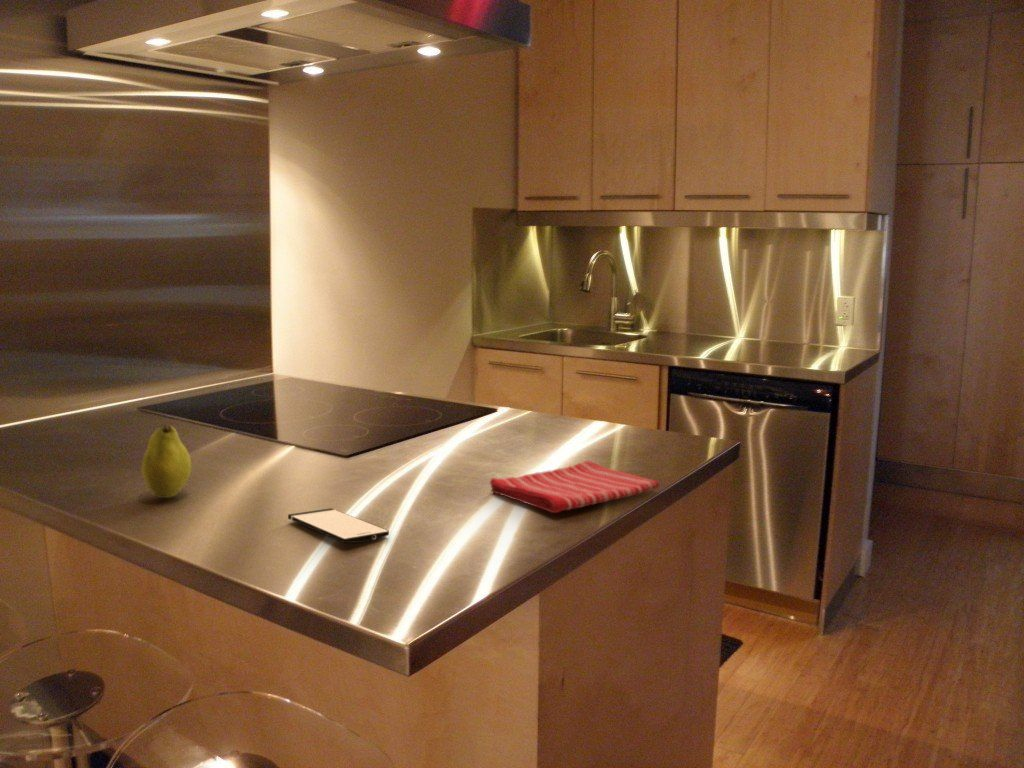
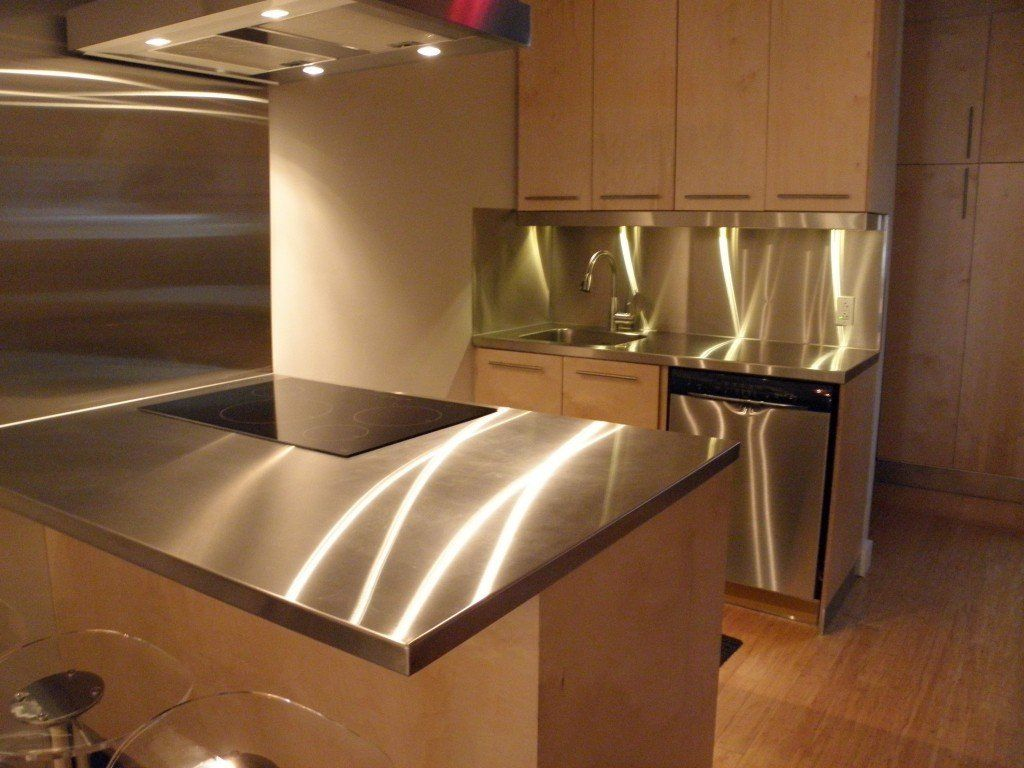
- dish towel [489,459,660,514]
- fruit [140,423,192,499]
- smartphone [287,507,390,544]
